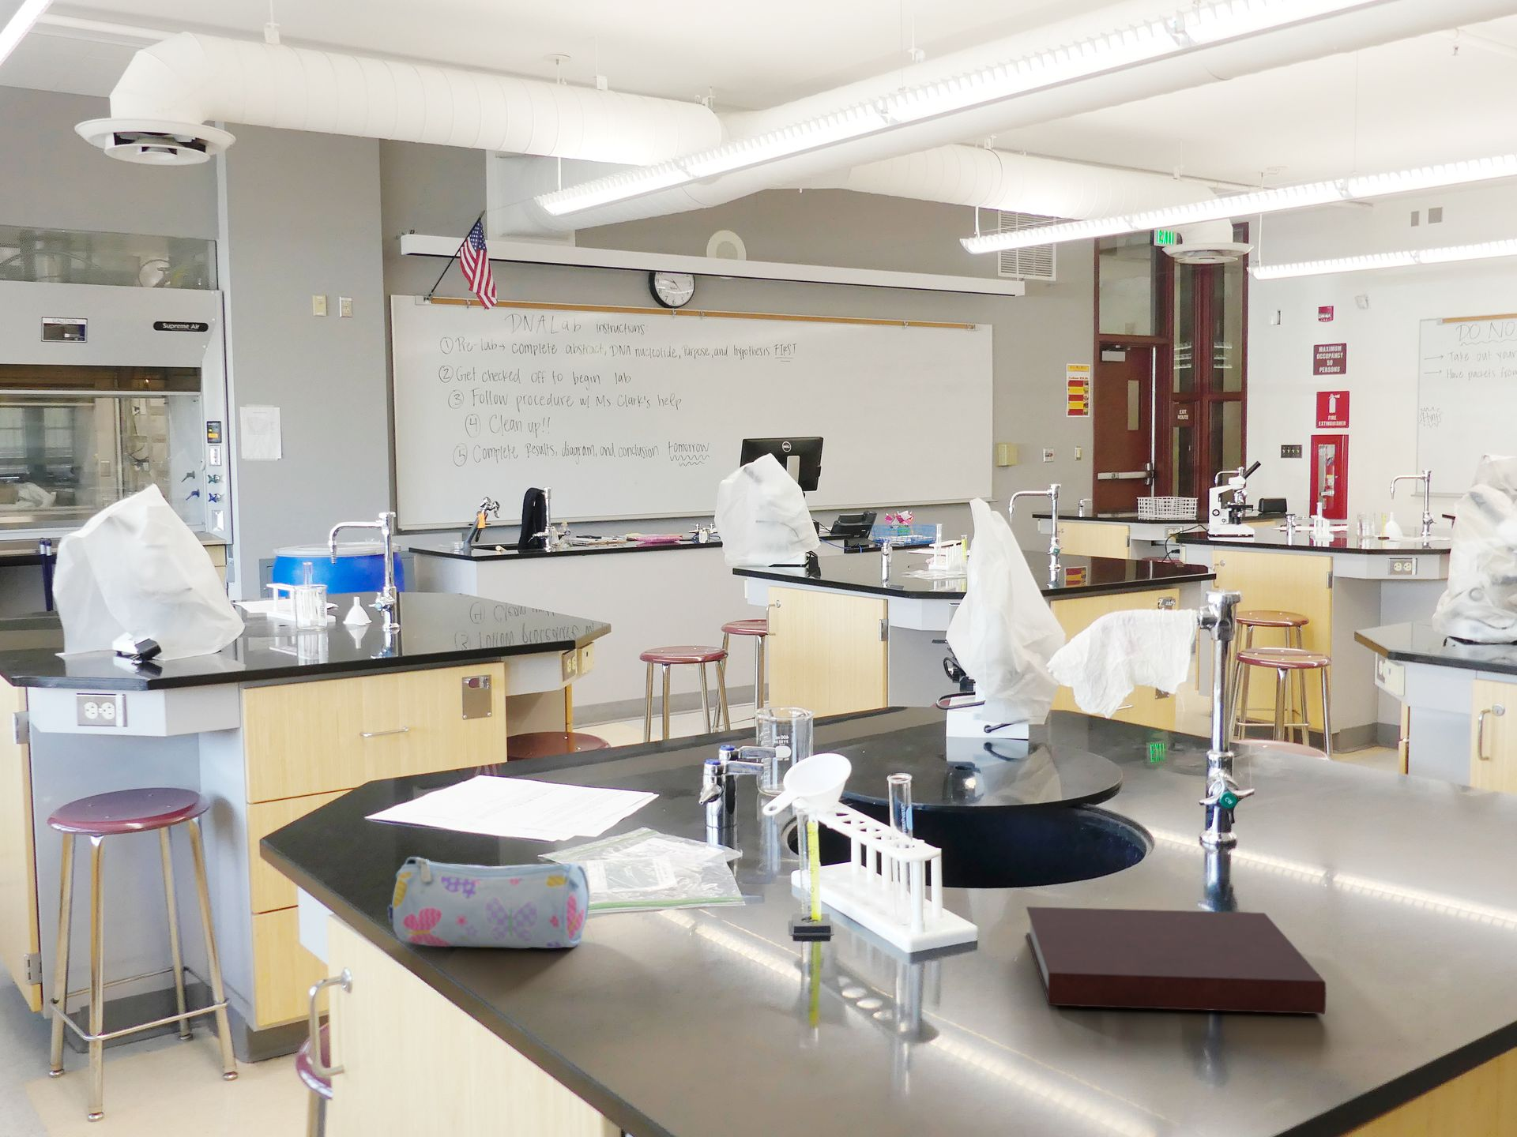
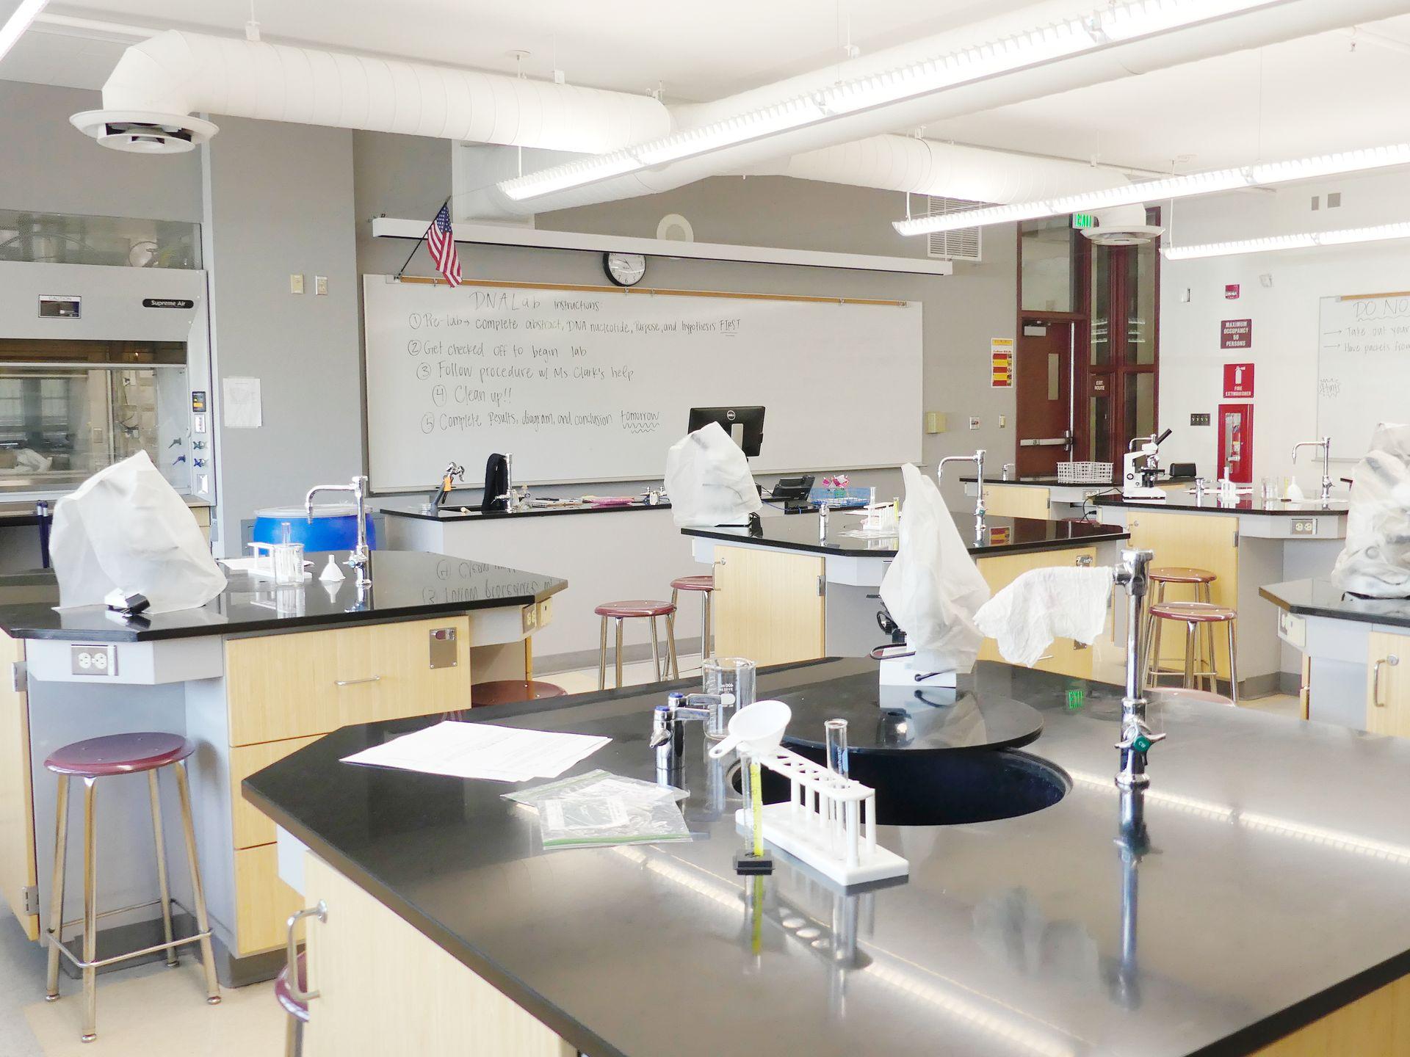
- pencil case [386,856,590,949]
- notebook [1026,905,1327,1015]
